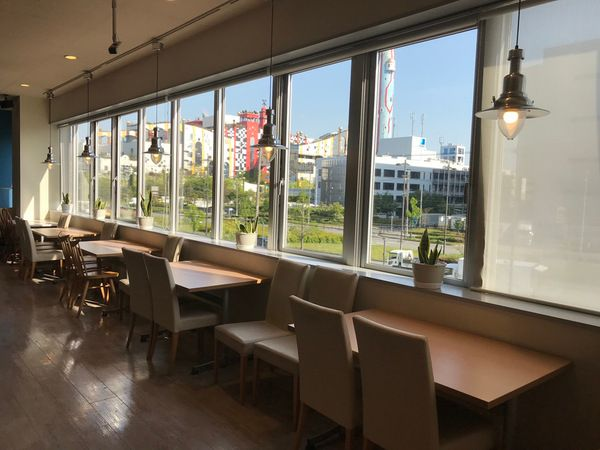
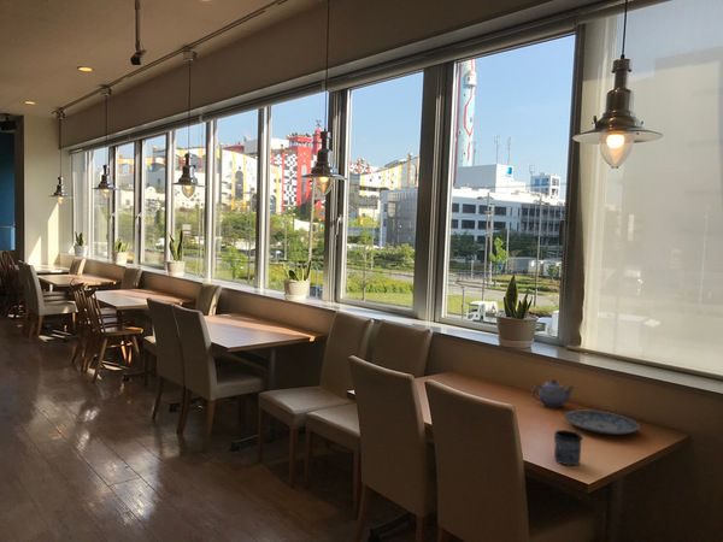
+ teapot [530,378,576,408]
+ mug [553,429,584,466]
+ plate [564,410,641,436]
